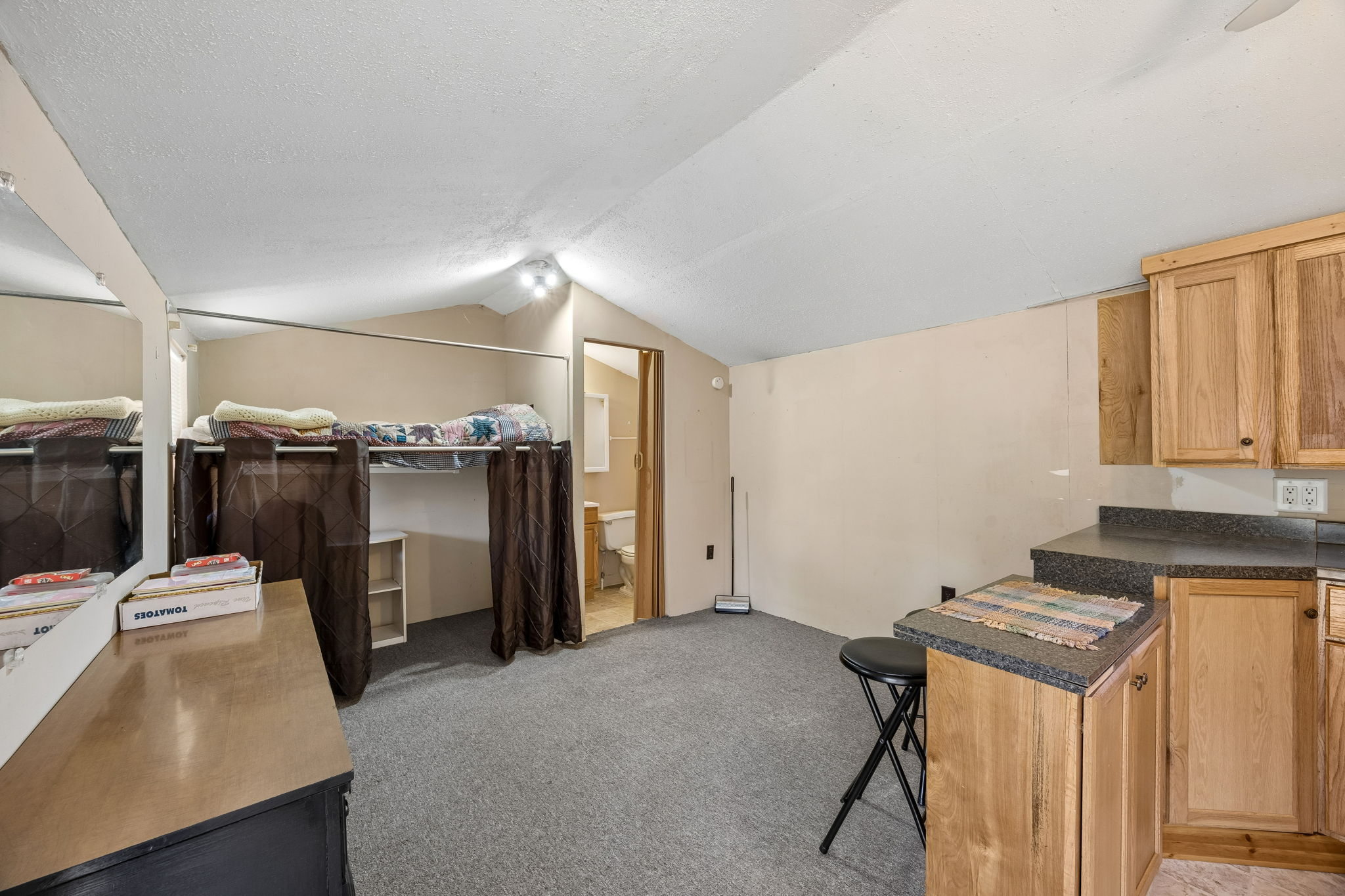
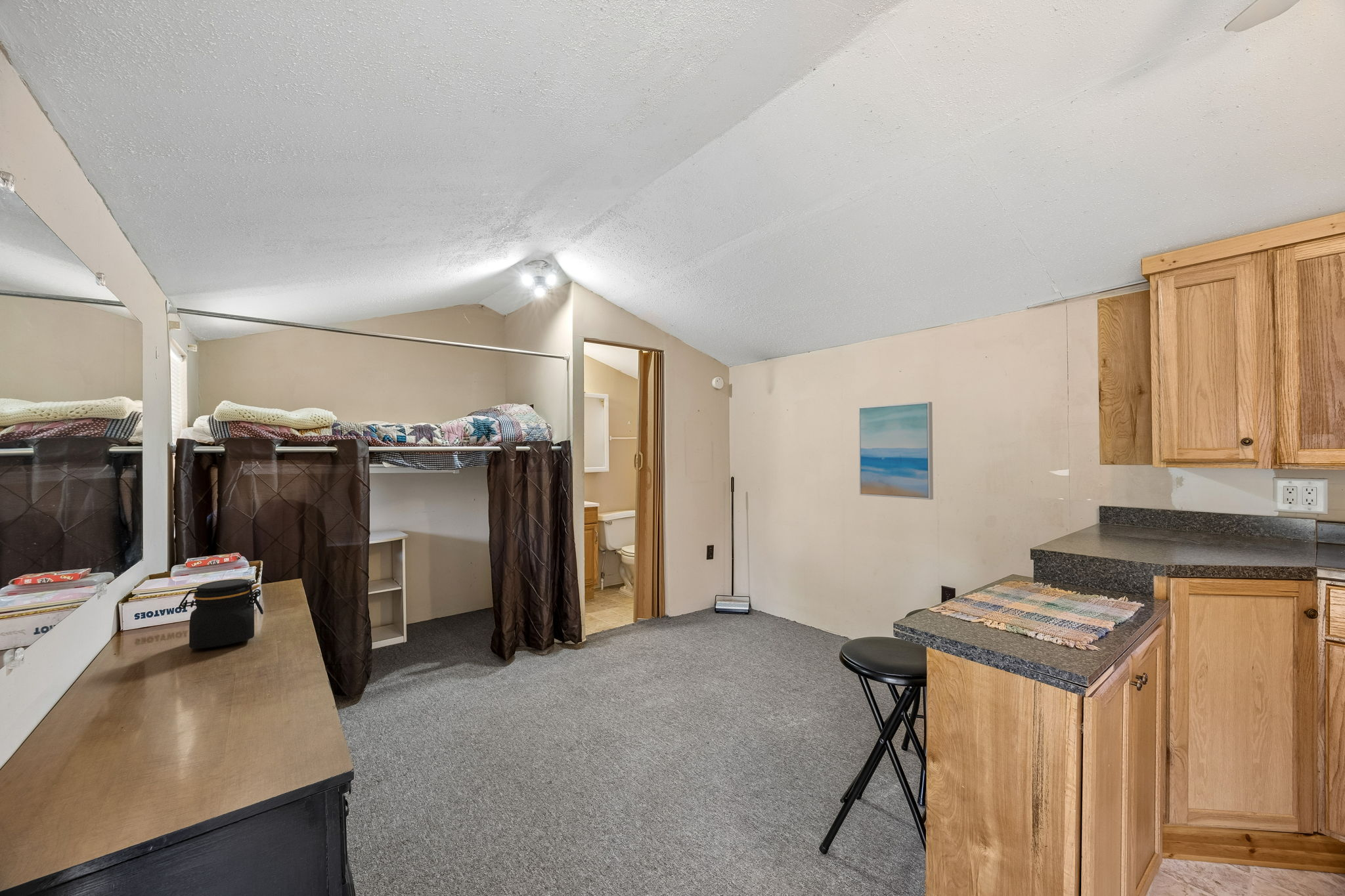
+ wall art [858,401,934,500]
+ jar [178,578,264,649]
